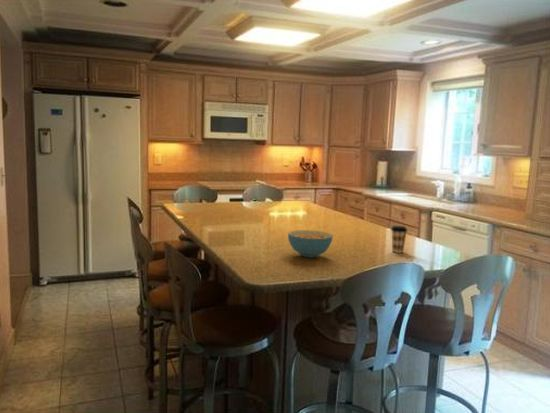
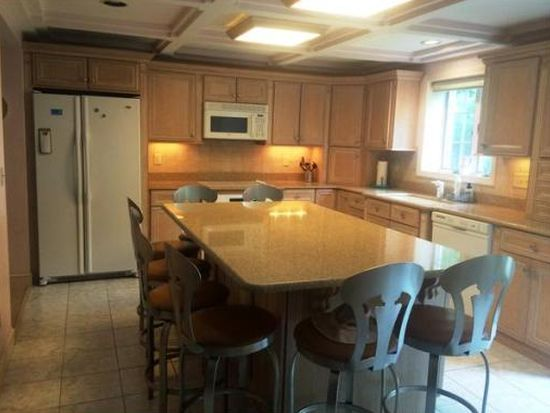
- cereal bowl [287,229,334,259]
- coffee cup [390,225,408,254]
